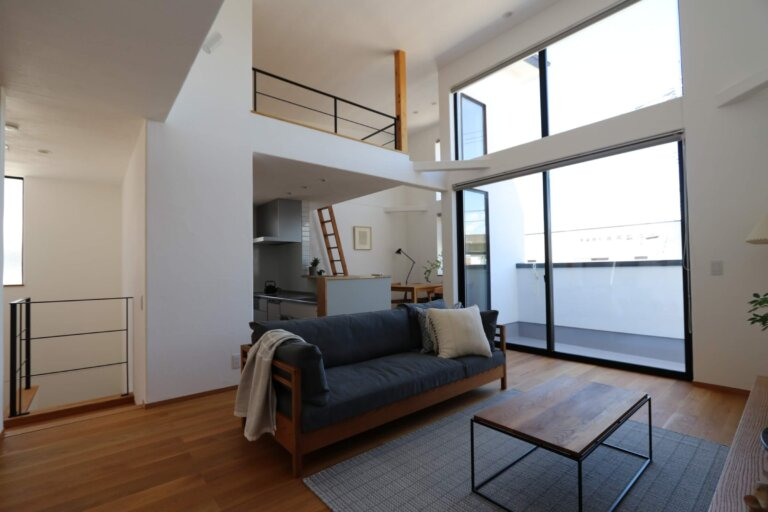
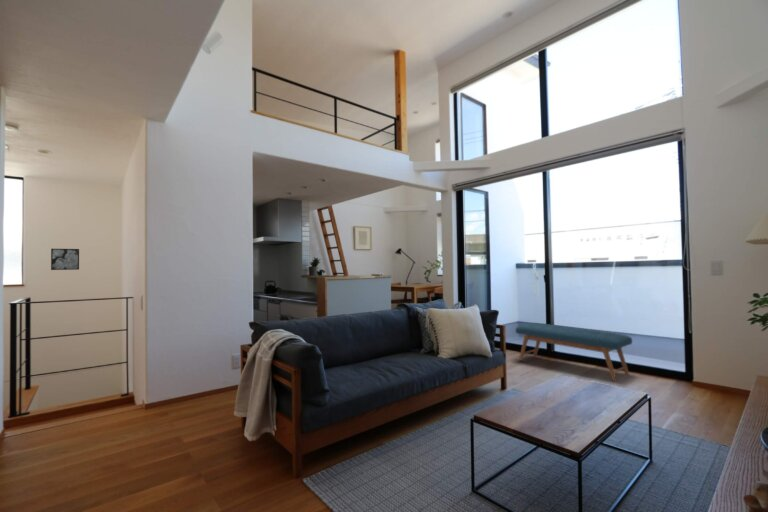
+ wall art [50,248,80,271]
+ bench [515,322,633,383]
